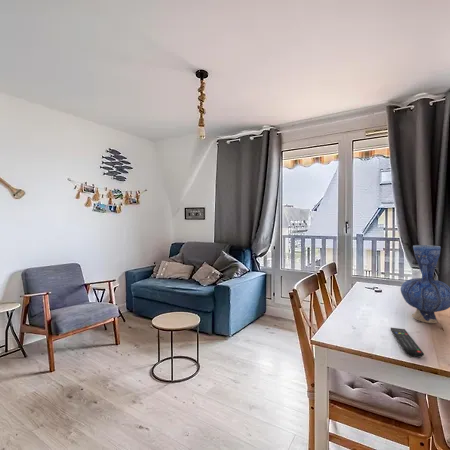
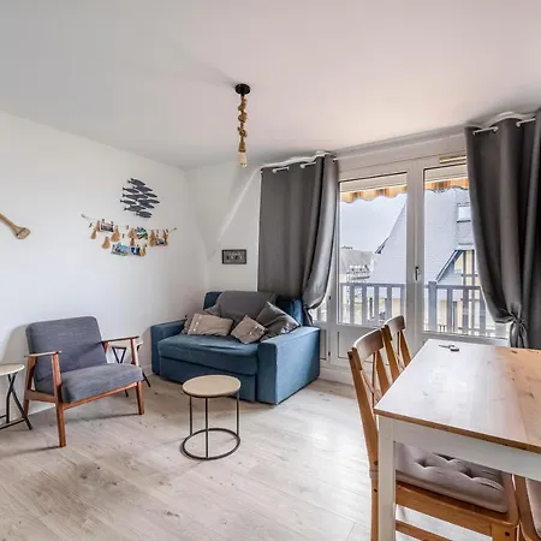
- remote control [390,327,425,358]
- vase [400,244,450,324]
